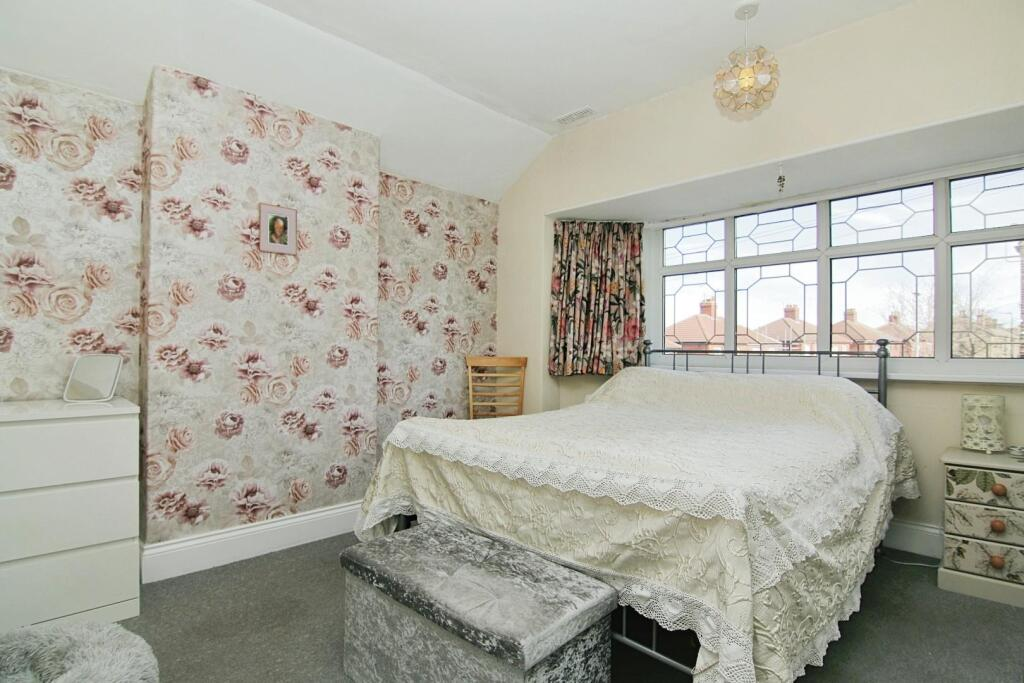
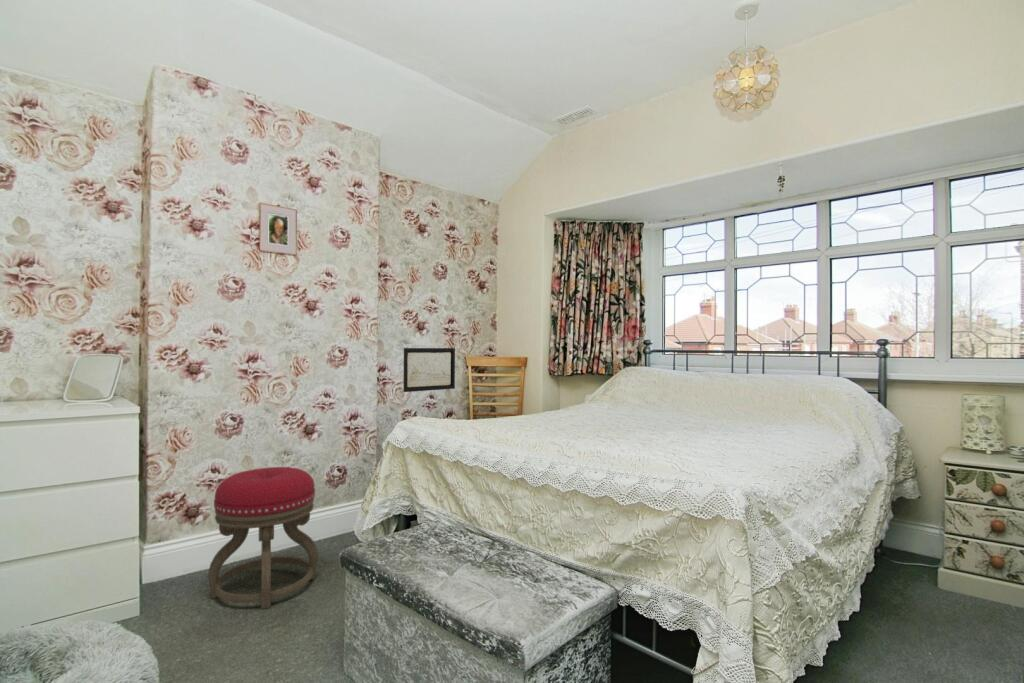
+ wall art [403,347,456,393]
+ stool [207,466,319,610]
